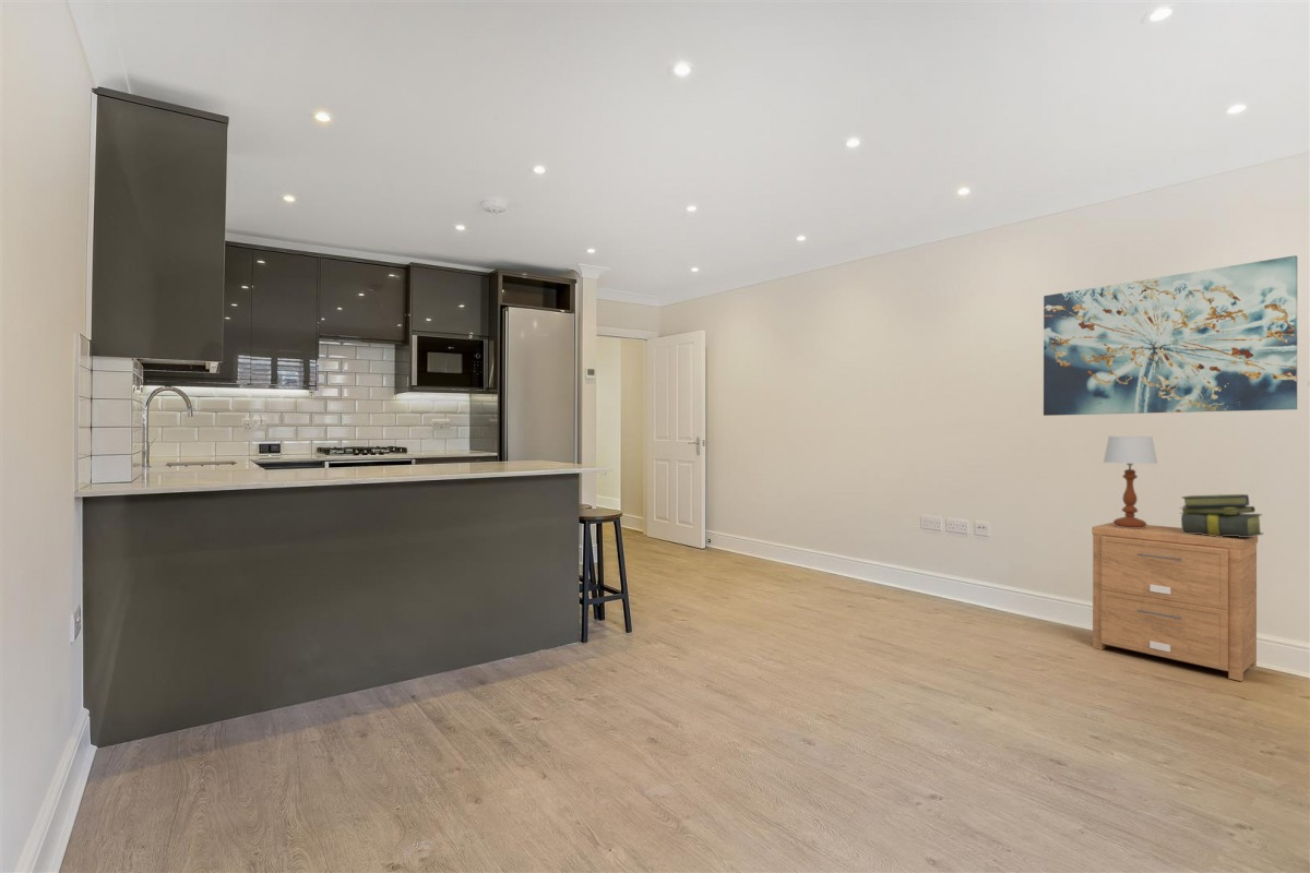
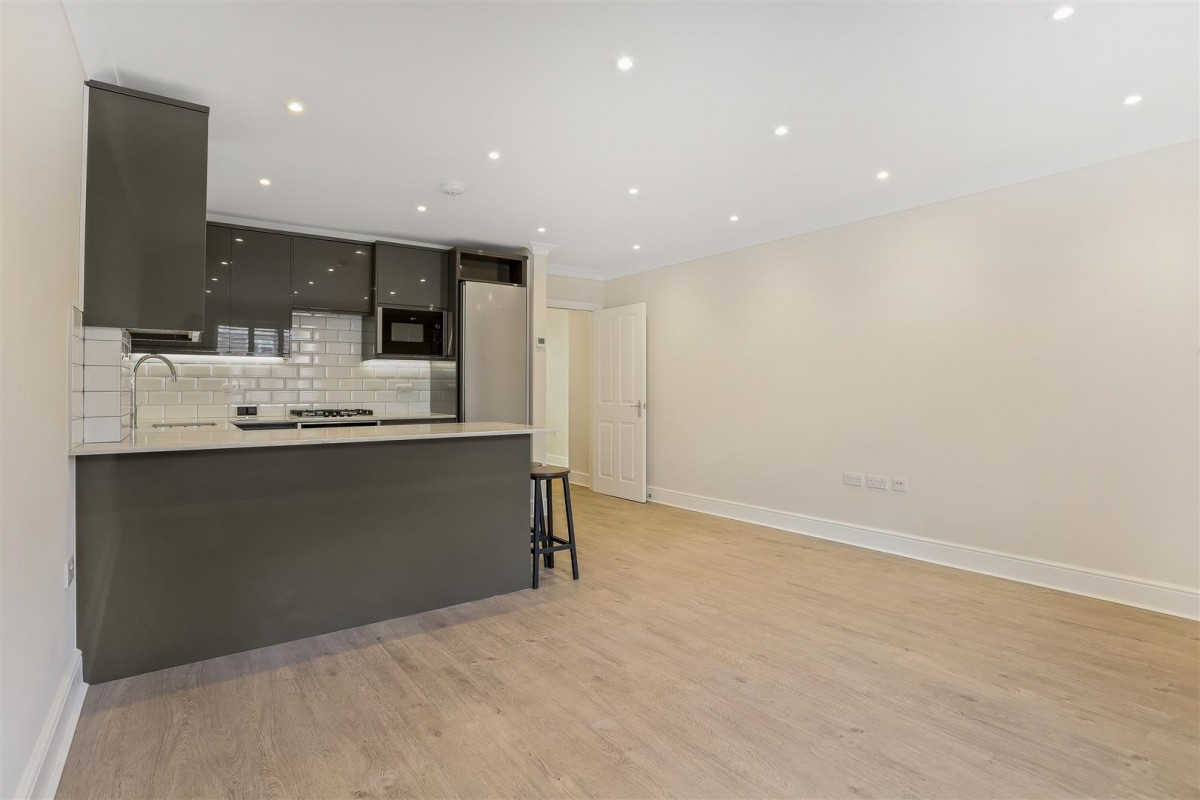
- stack of books [1178,493,1265,537]
- nightstand [1091,522,1259,682]
- table lamp [1103,435,1159,528]
- wall art [1043,254,1298,417]
